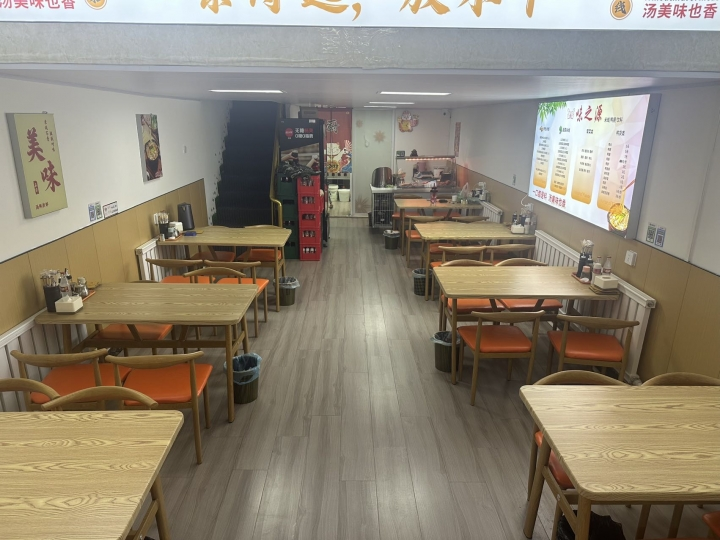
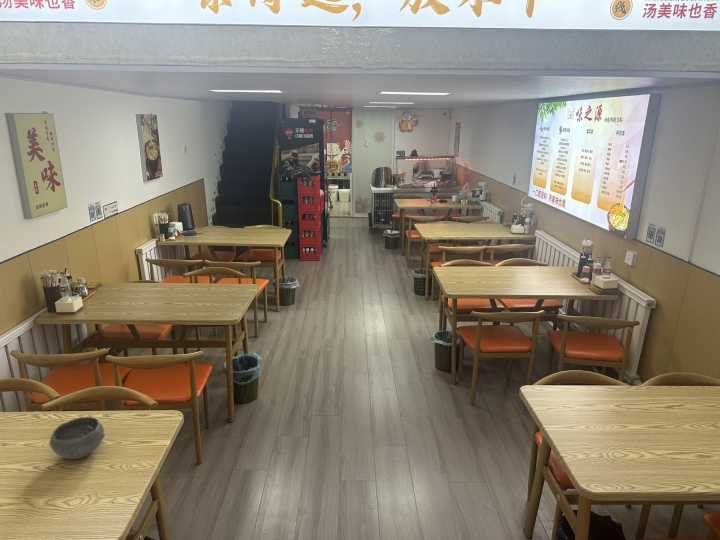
+ bowl [48,416,106,460]
